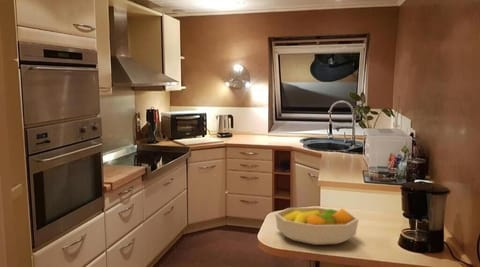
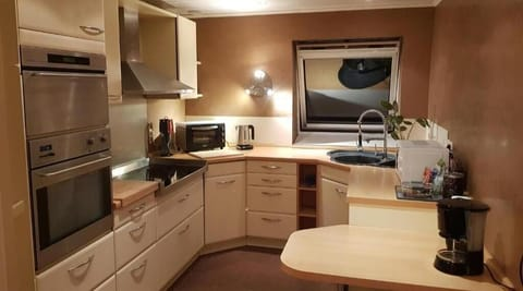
- fruit bowl [274,206,360,246]
